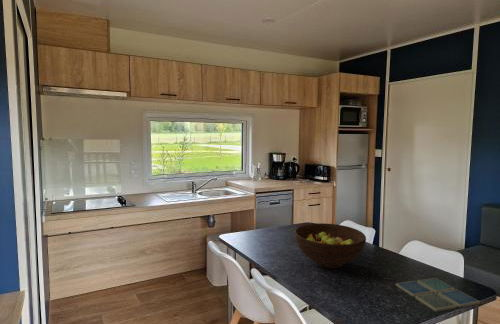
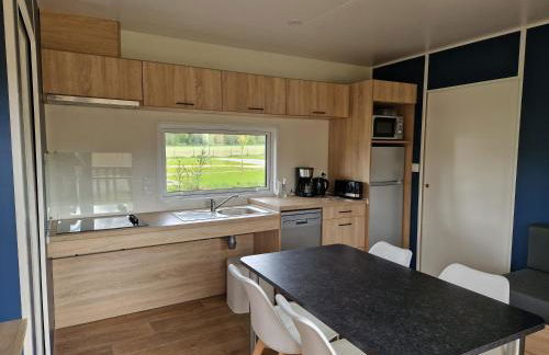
- fruit bowl [294,222,367,269]
- drink coaster [395,277,481,312]
